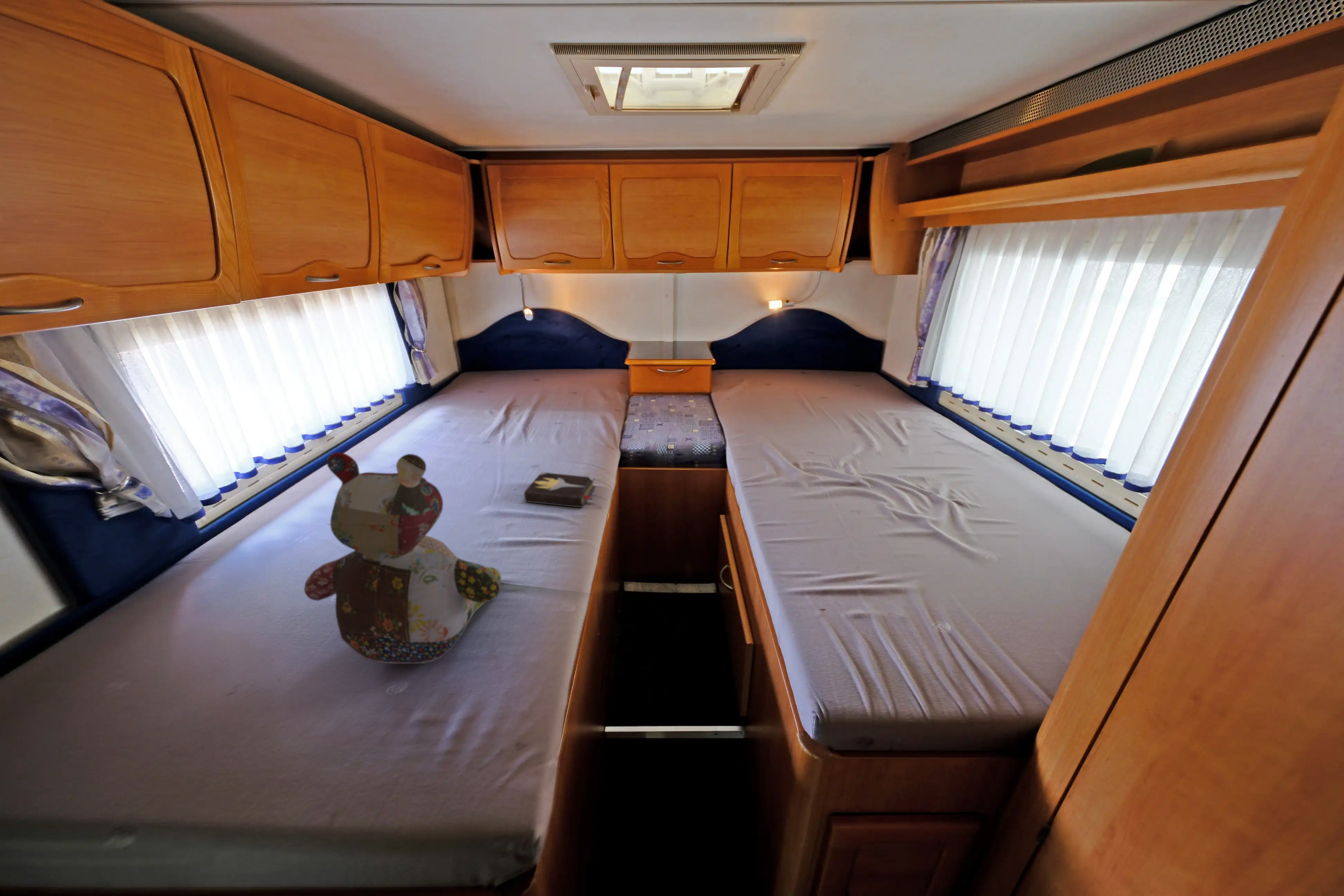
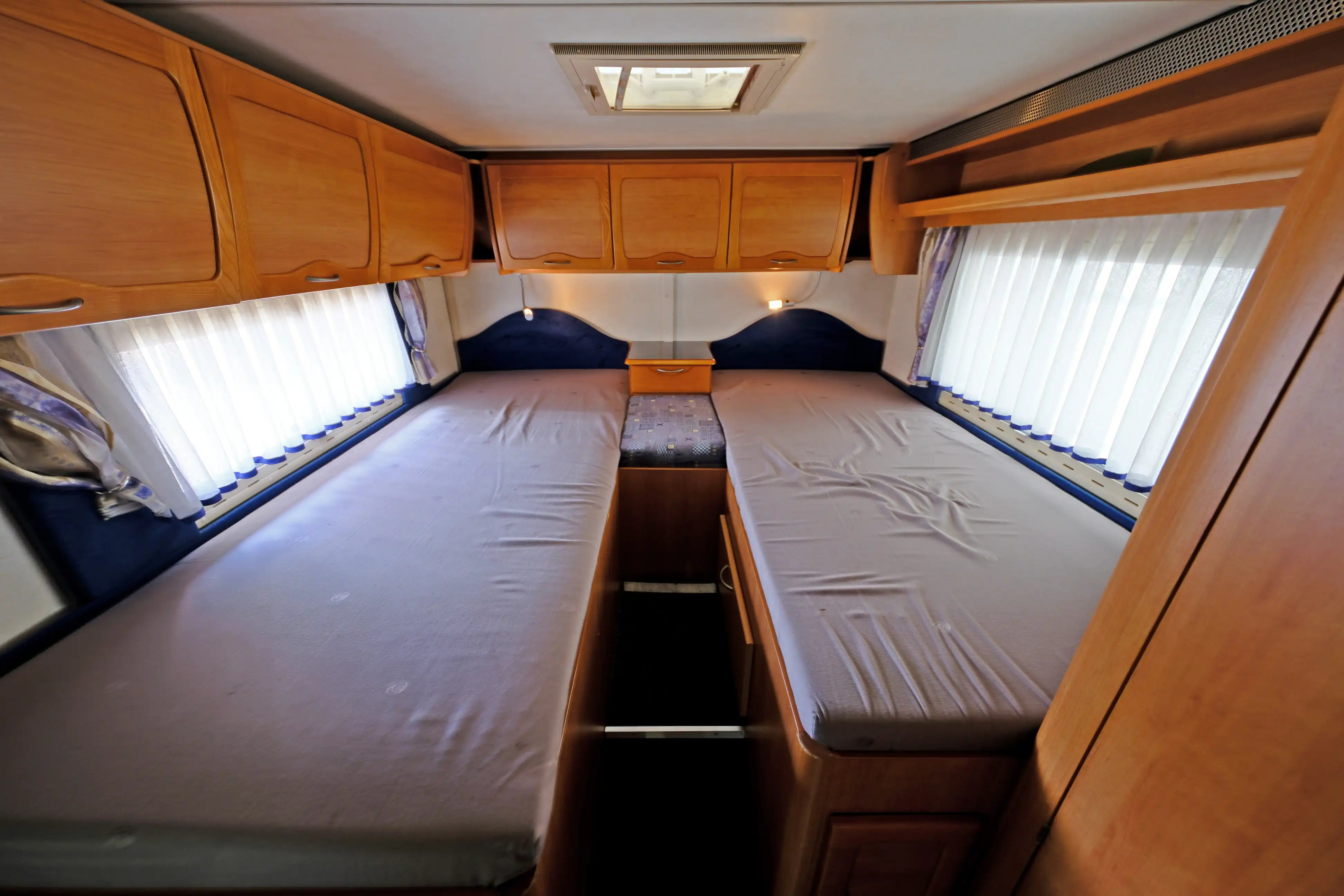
- stuffed bear [304,452,502,664]
- hardback book [524,471,596,508]
